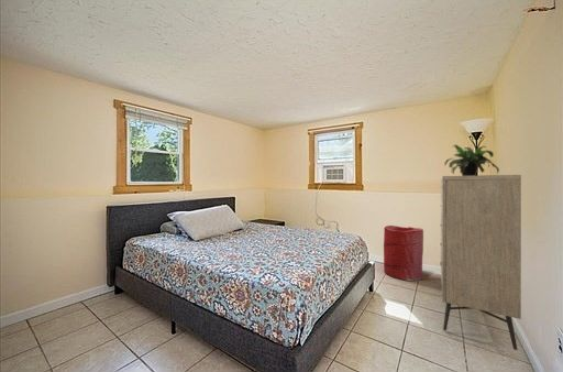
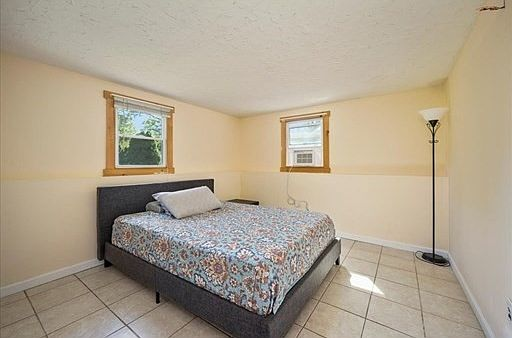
- potted plant [443,144,500,176]
- laundry hamper [383,225,424,282]
- dresser [440,174,522,351]
